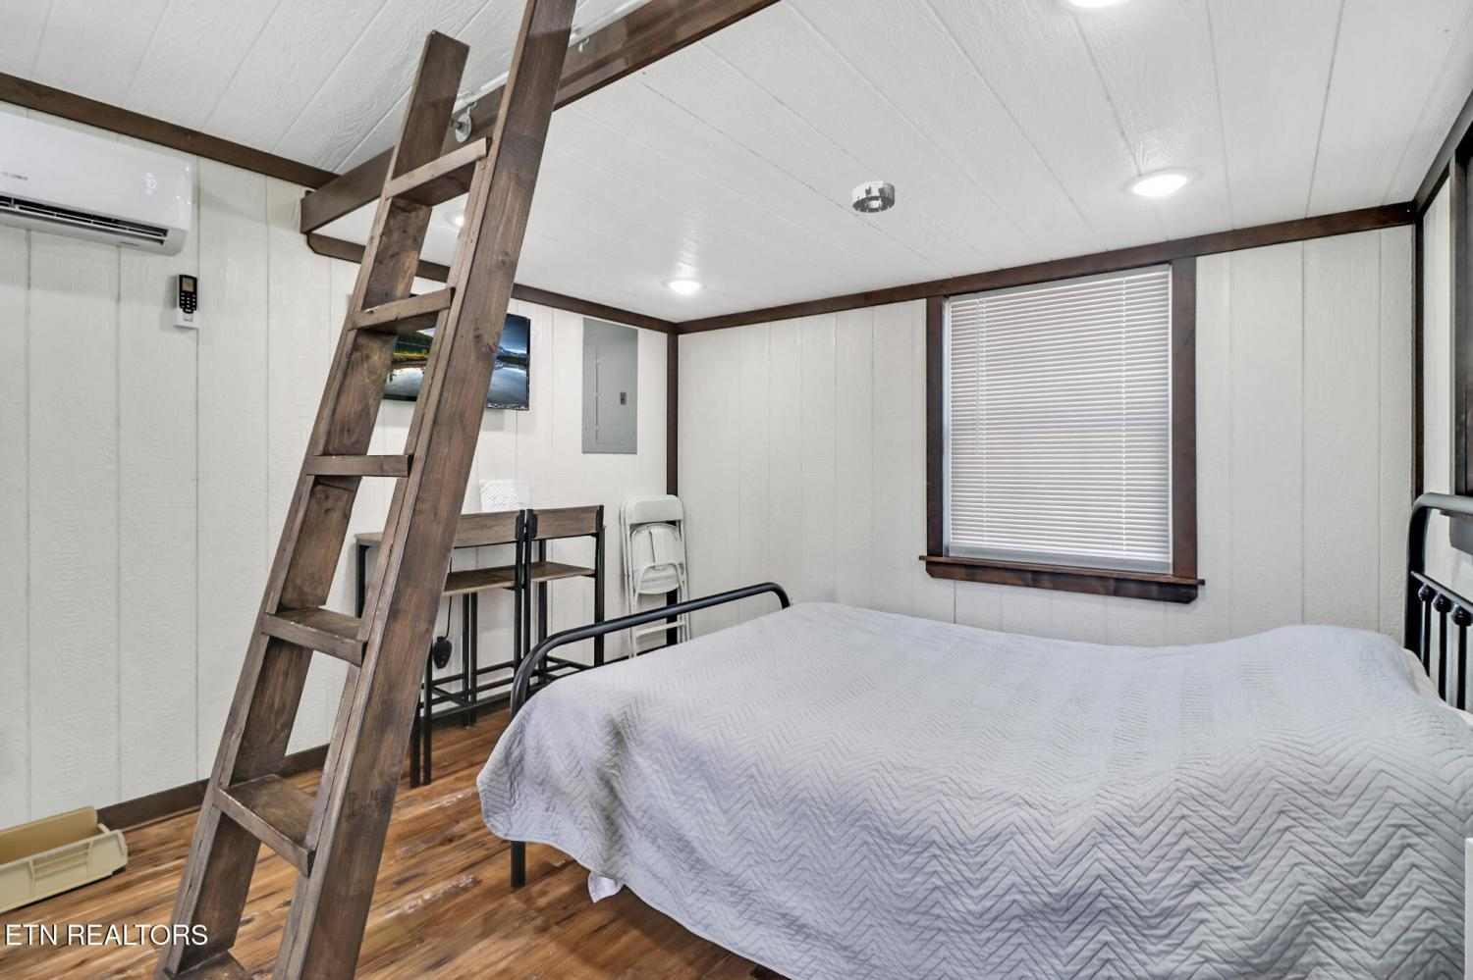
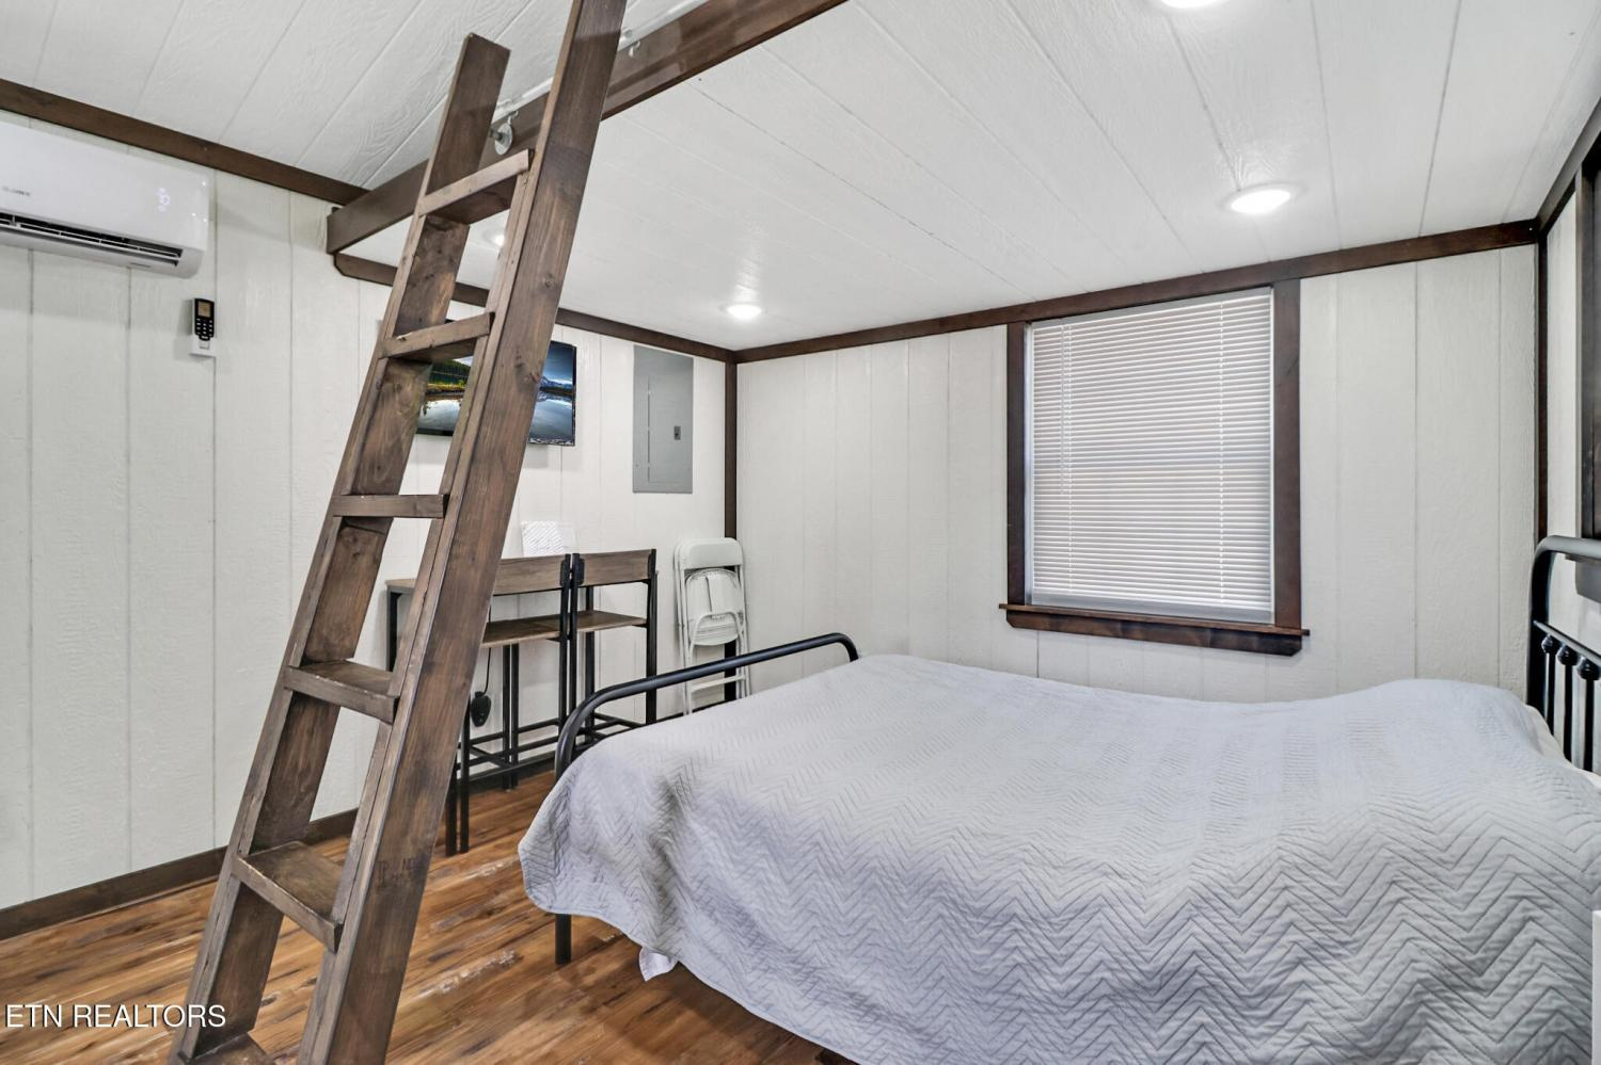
- storage bin [0,804,129,914]
- smoke detector [851,180,895,214]
